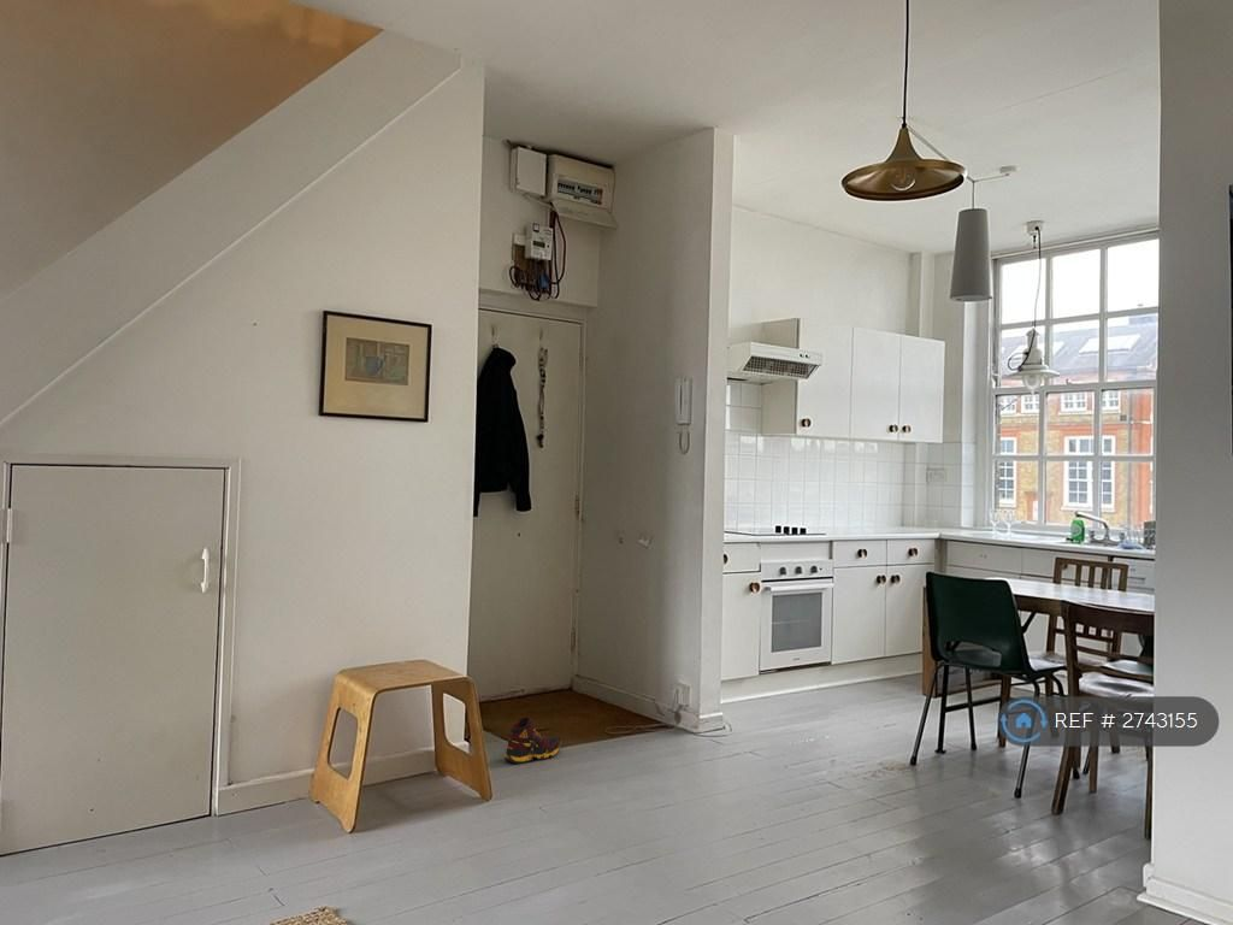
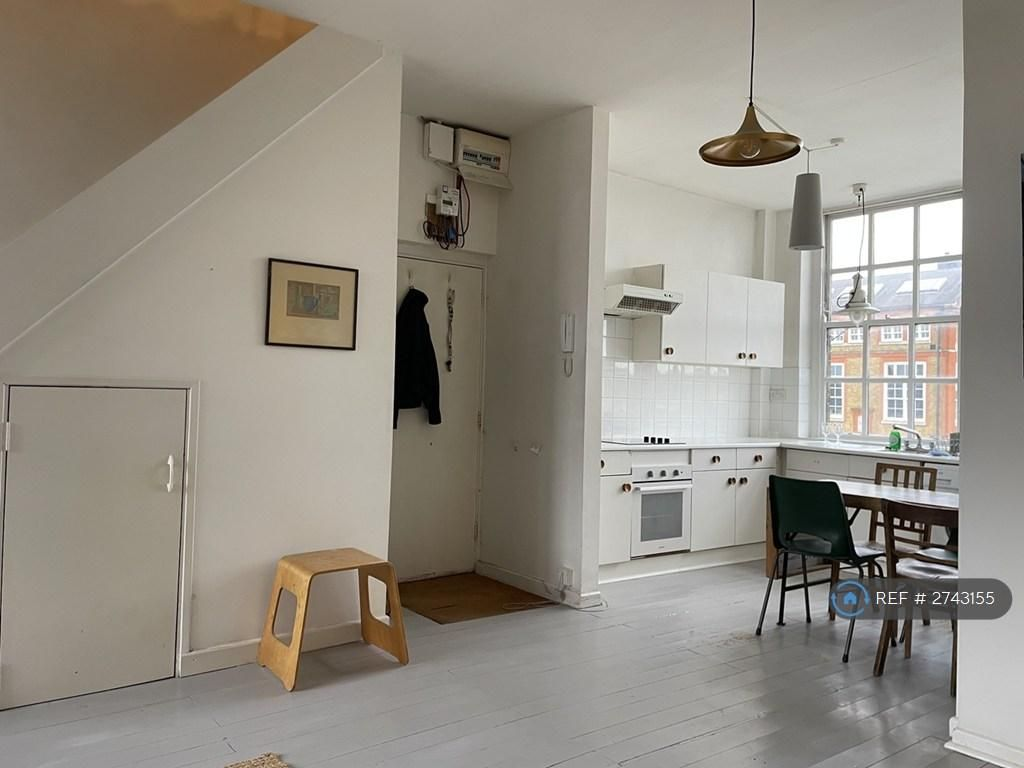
- shoe [503,715,562,765]
